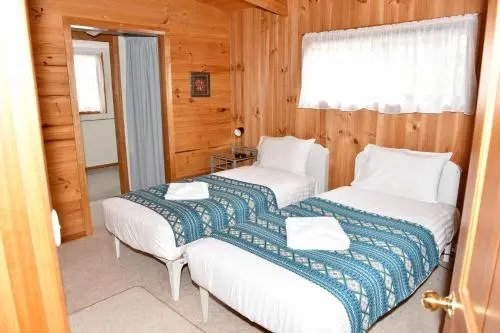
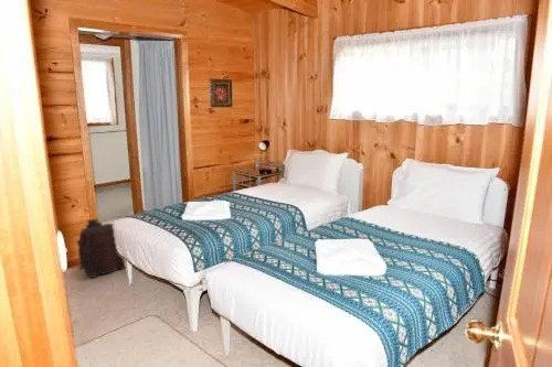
+ backpack [76,217,127,279]
